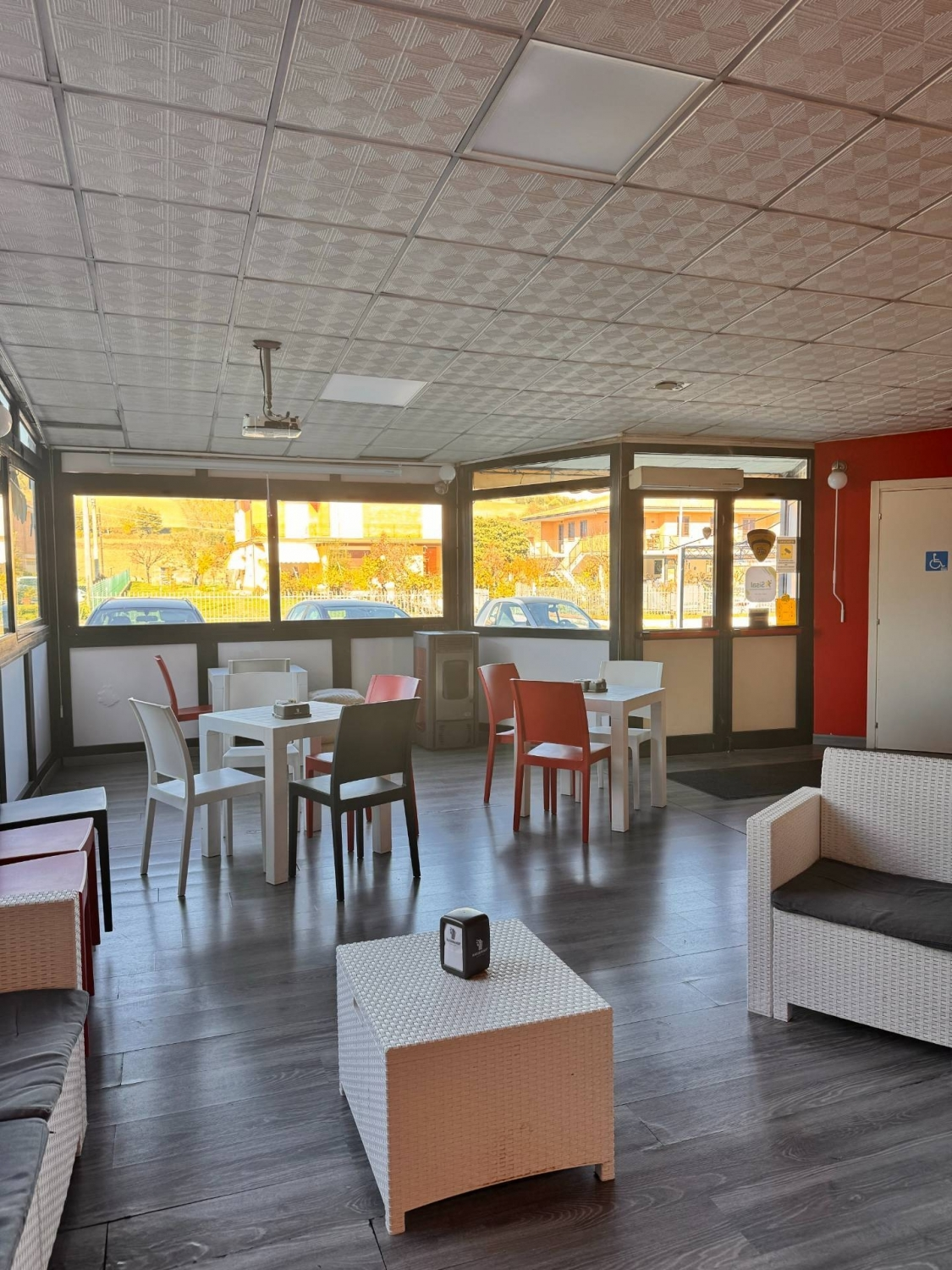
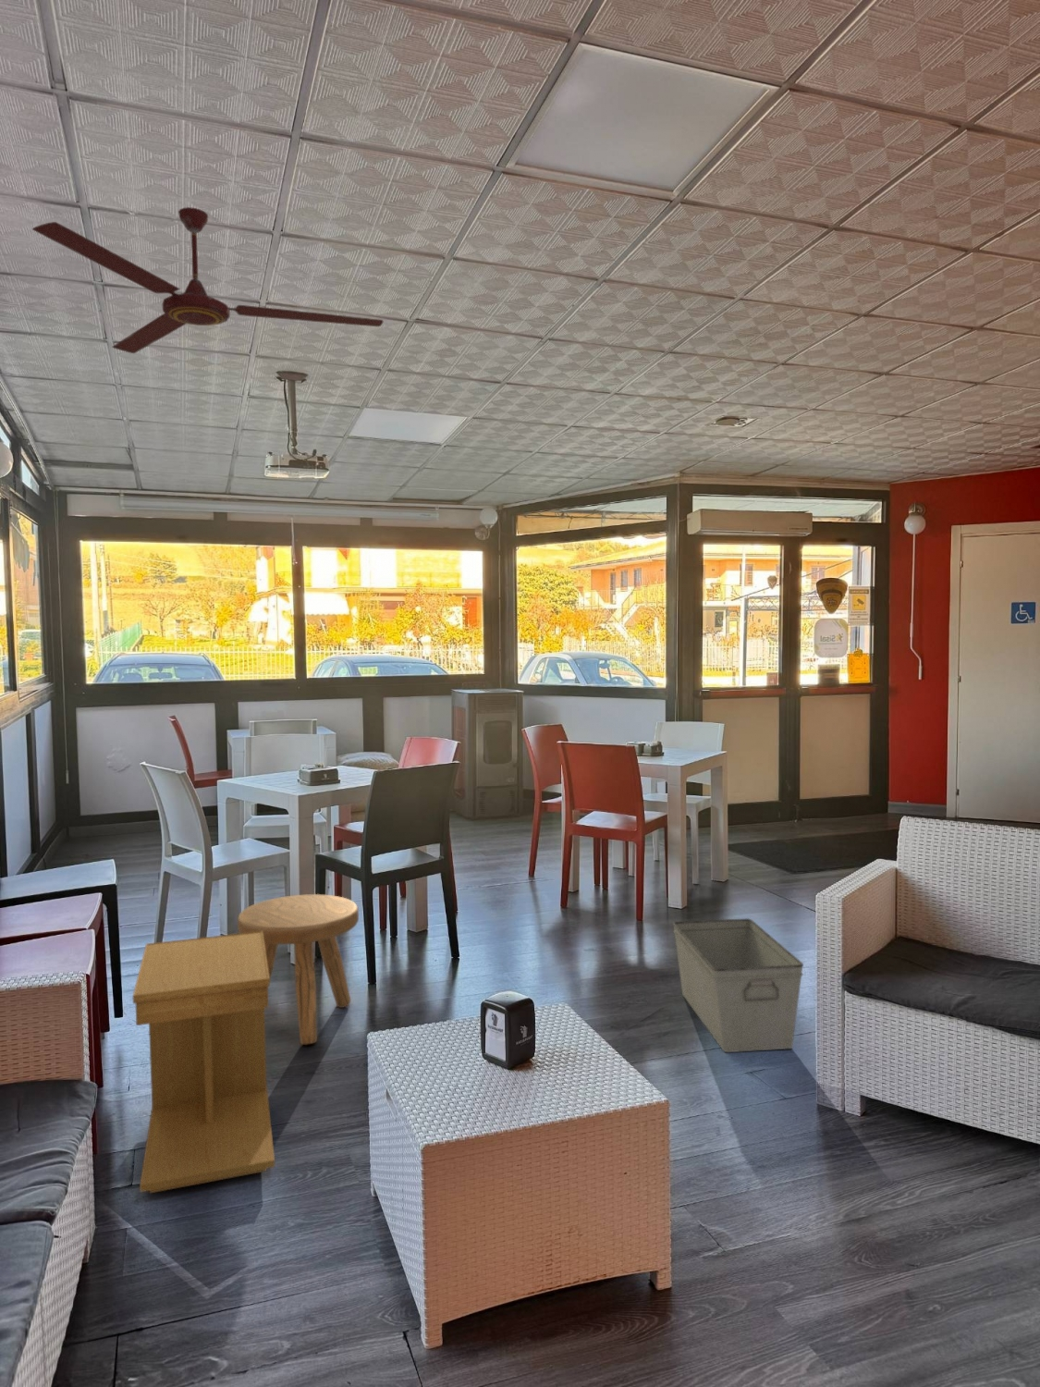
+ stool [237,893,359,1046]
+ side table [132,932,275,1194]
+ storage bin [672,917,804,1053]
+ ceiling fan [32,206,383,354]
